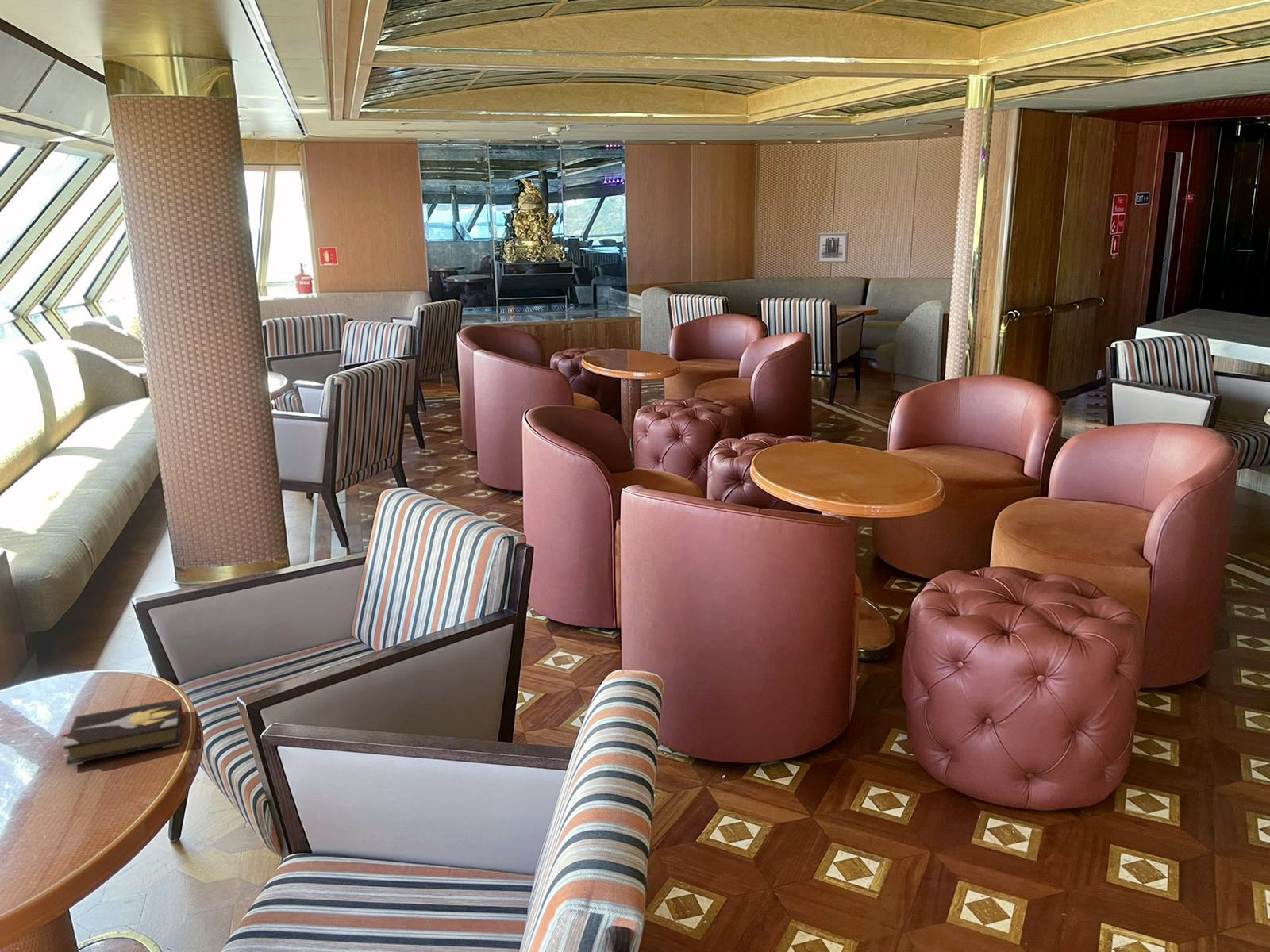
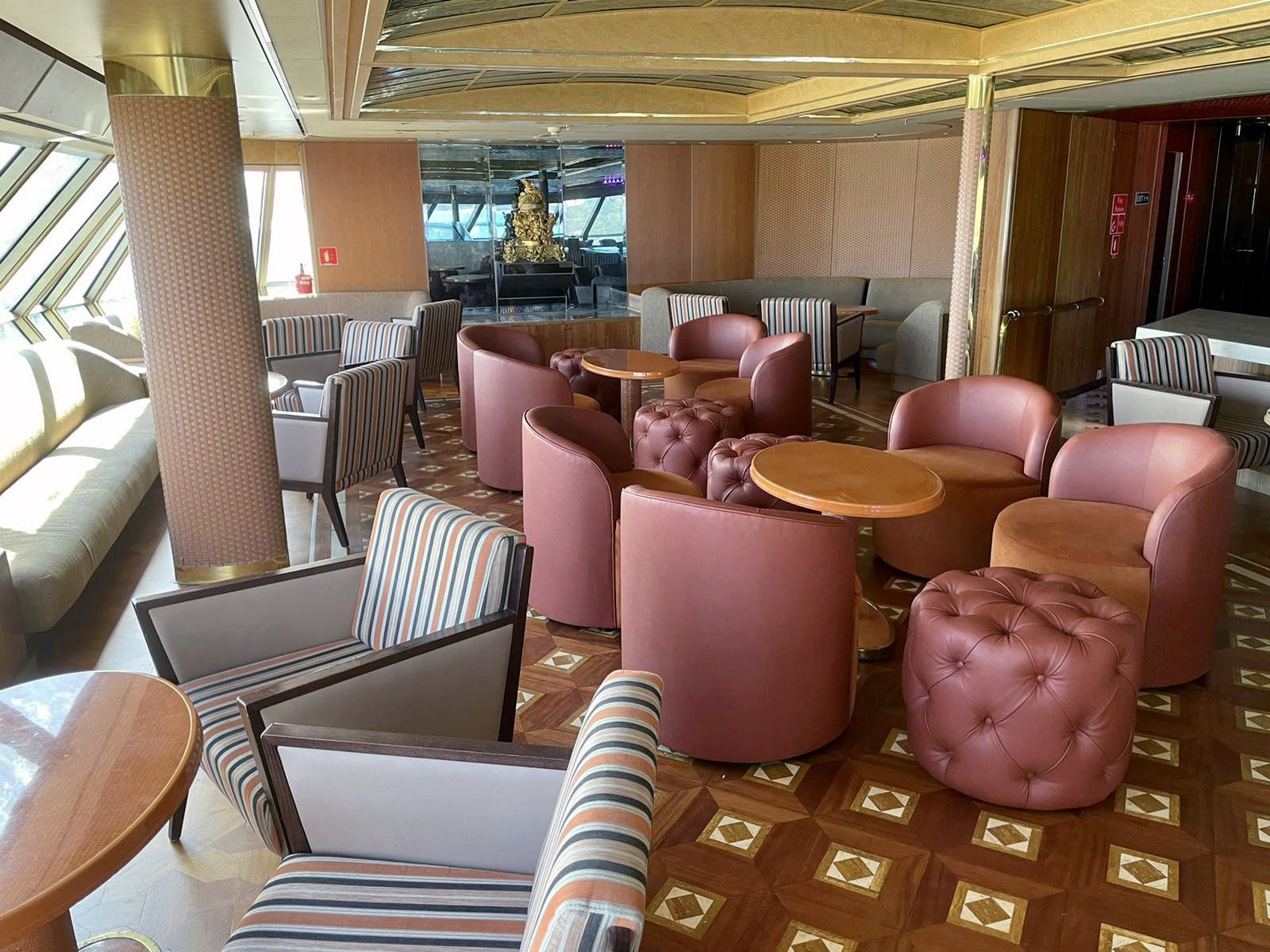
- wall art [816,232,849,263]
- hardback book [58,698,187,767]
